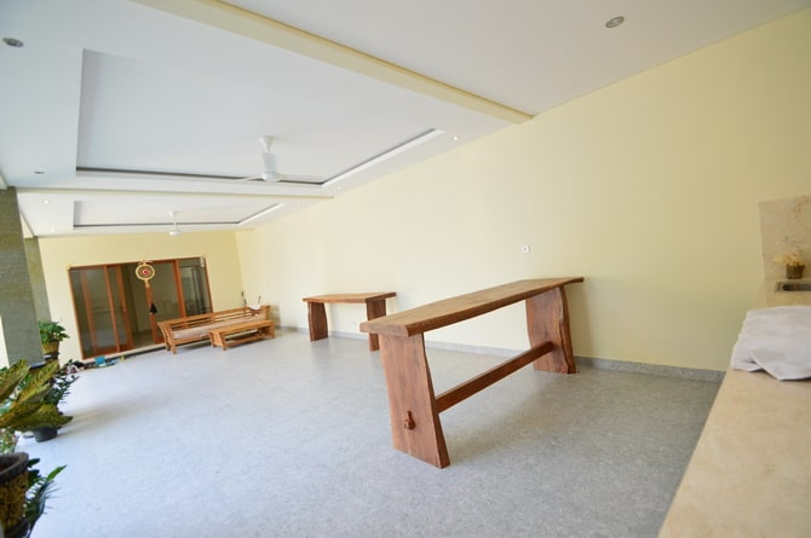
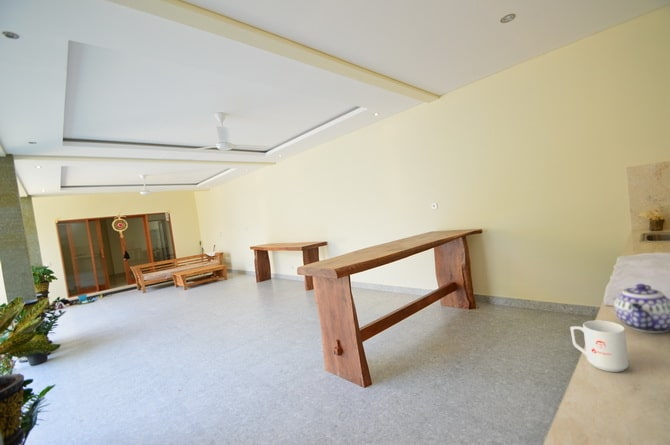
+ teapot [613,283,670,334]
+ mug [569,320,630,373]
